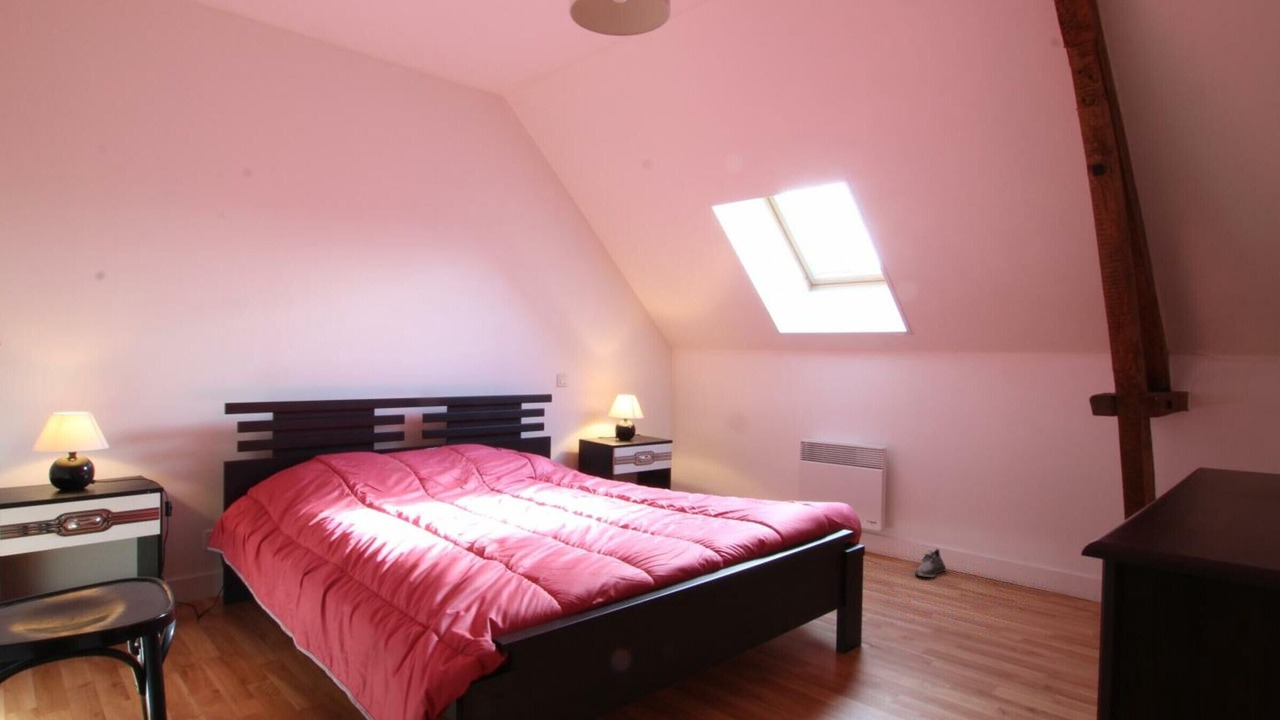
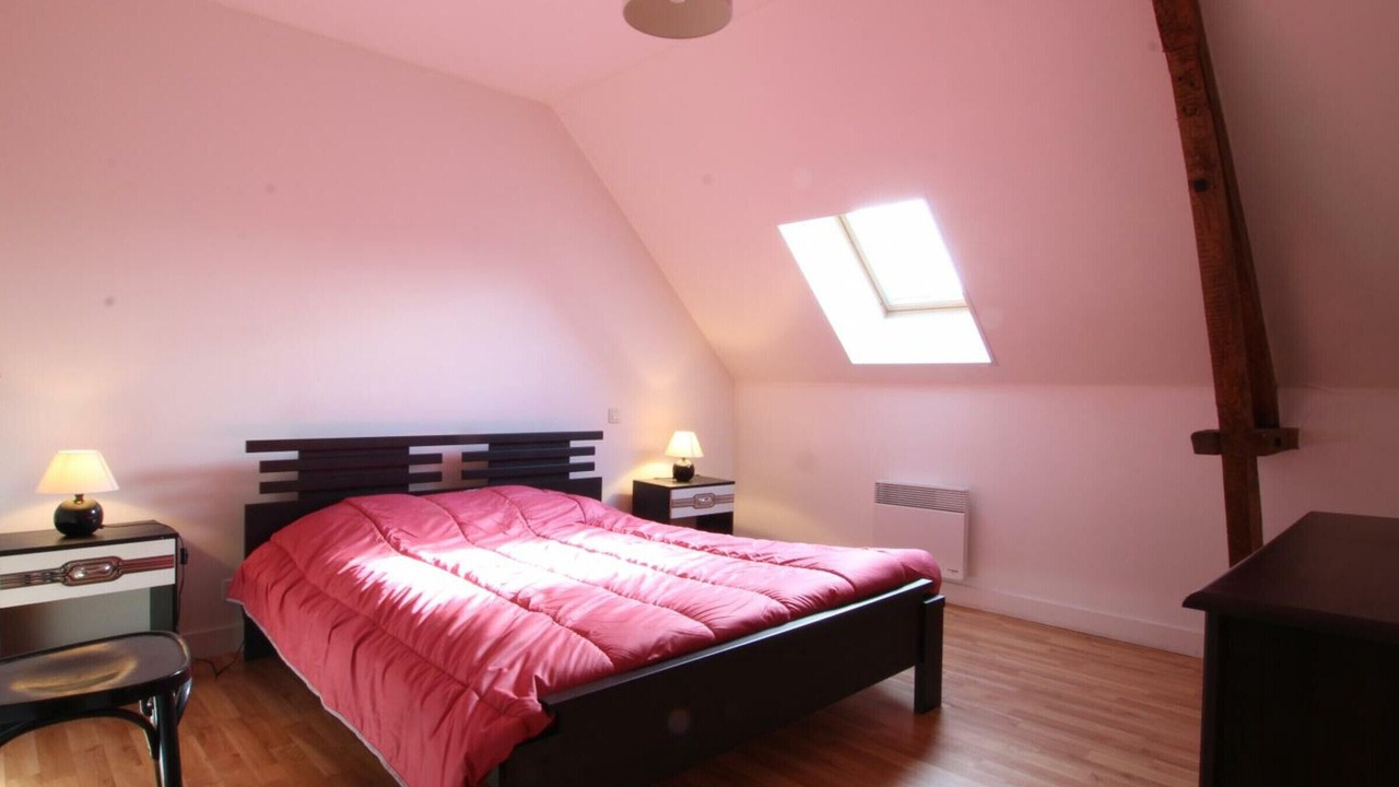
- shoe [914,547,947,578]
